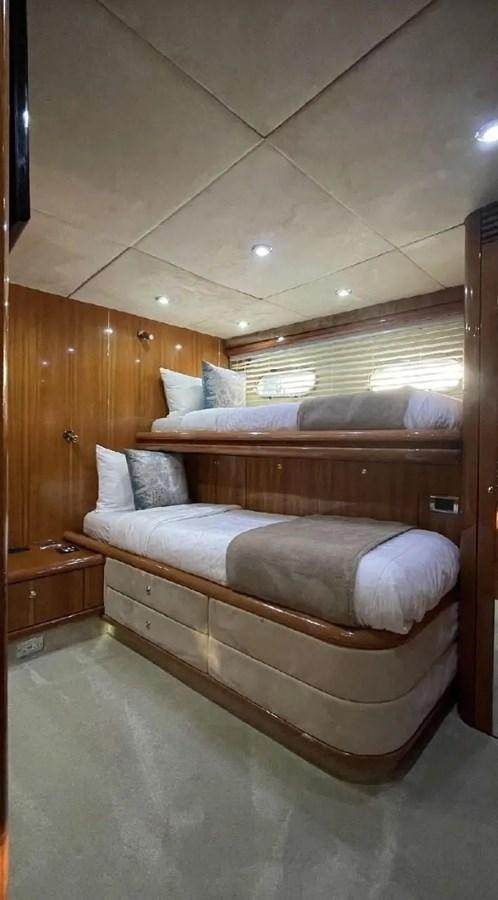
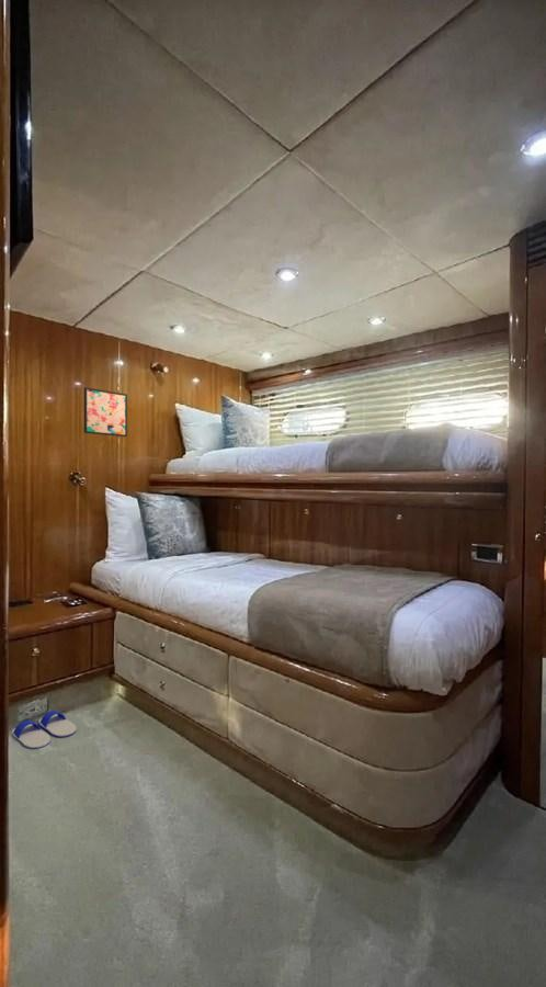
+ wall art [83,386,128,438]
+ flip-flop [11,710,77,750]
